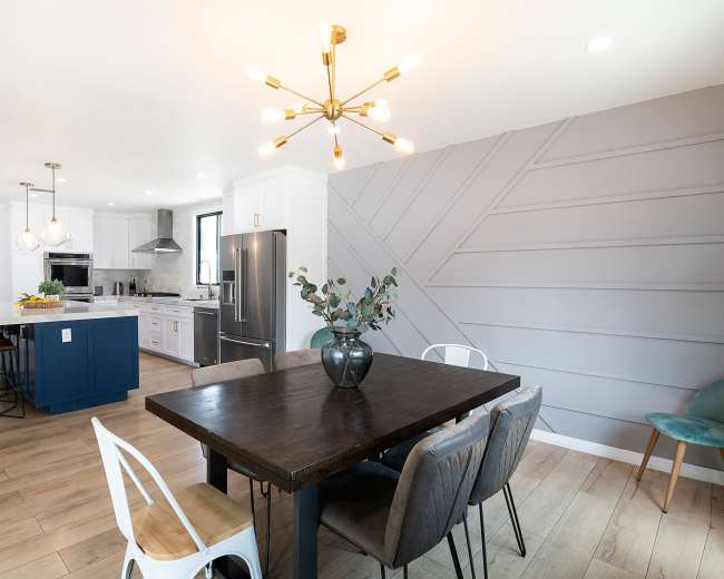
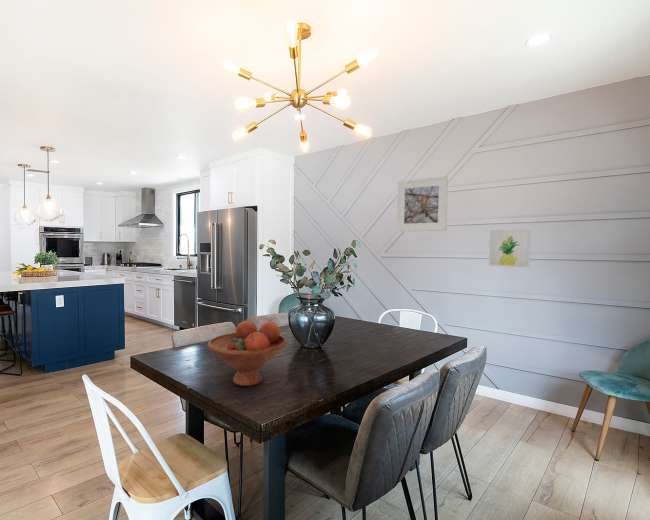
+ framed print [396,175,449,233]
+ wall art [488,229,532,268]
+ fruit bowl [206,320,288,387]
